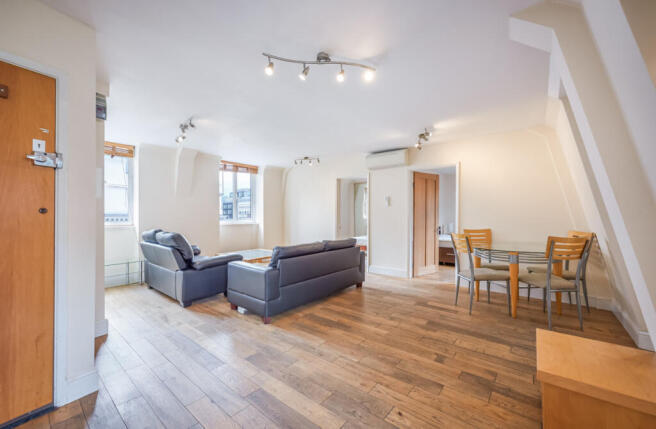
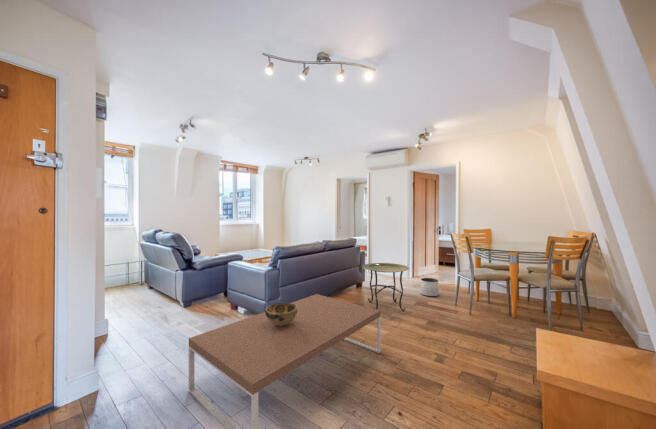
+ side table [362,262,410,312]
+ decorative bowl [264,302,297,326]
+ planter [420,277,440,298]
+ coffee table [188,293,382,429]
